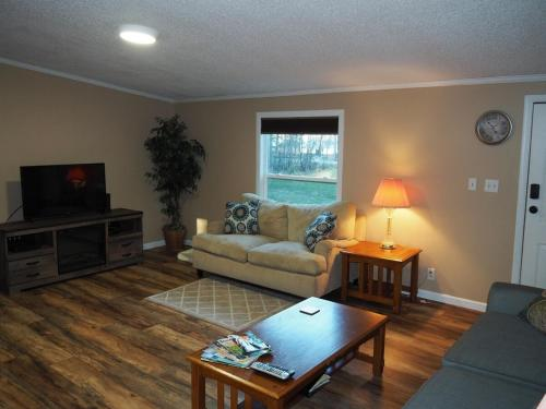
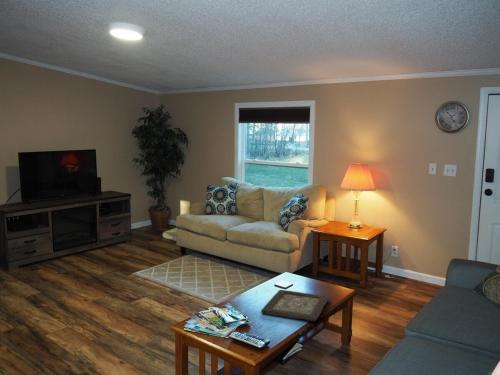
+ decorative tray [260,289,330,322]
